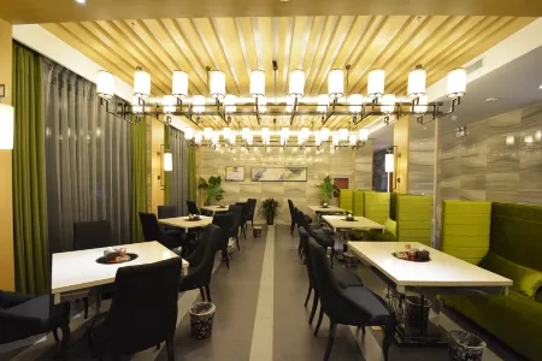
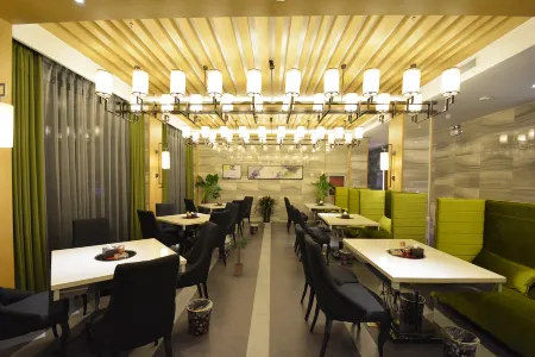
+ potted plant [226,236,253,277]
